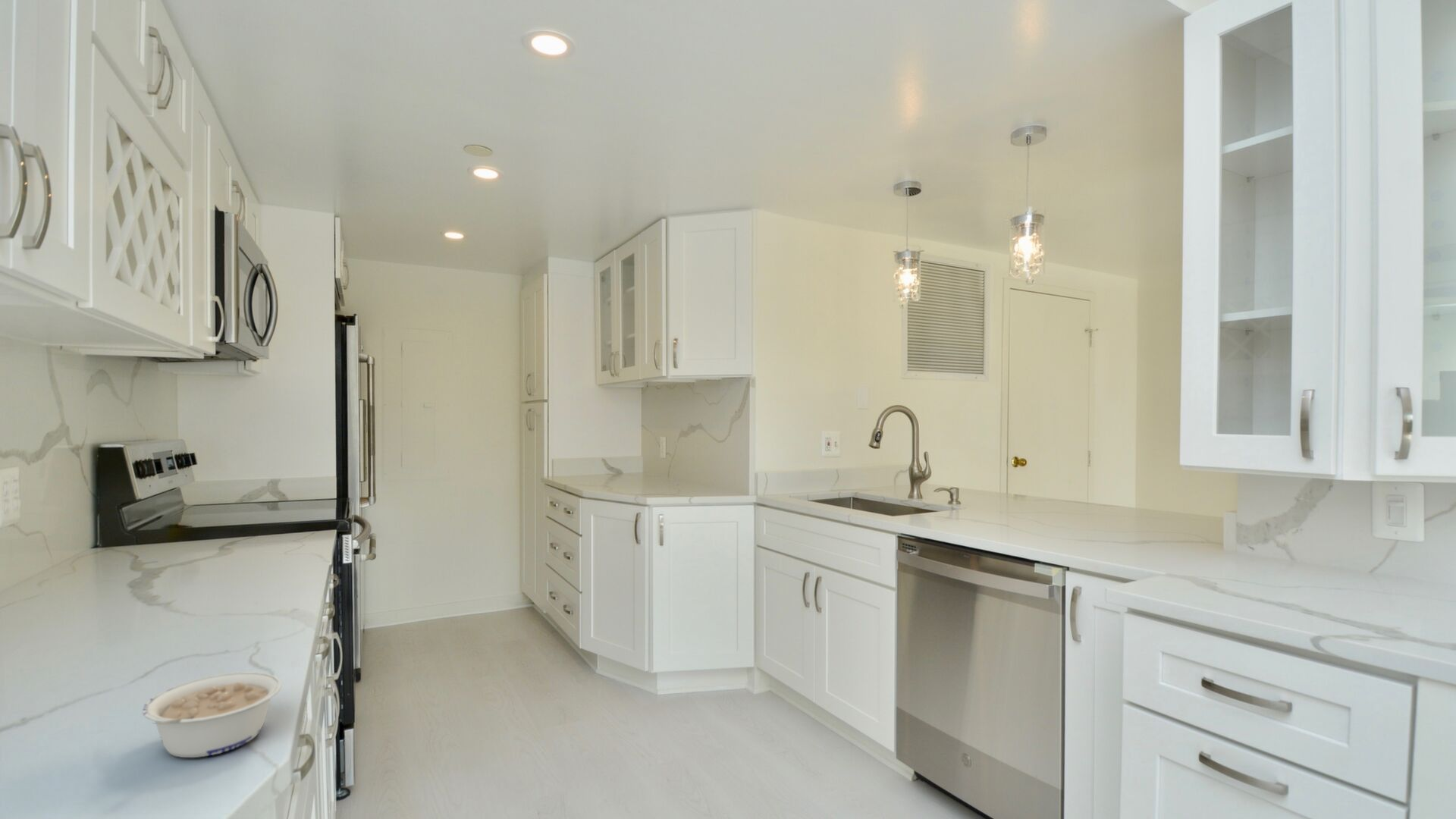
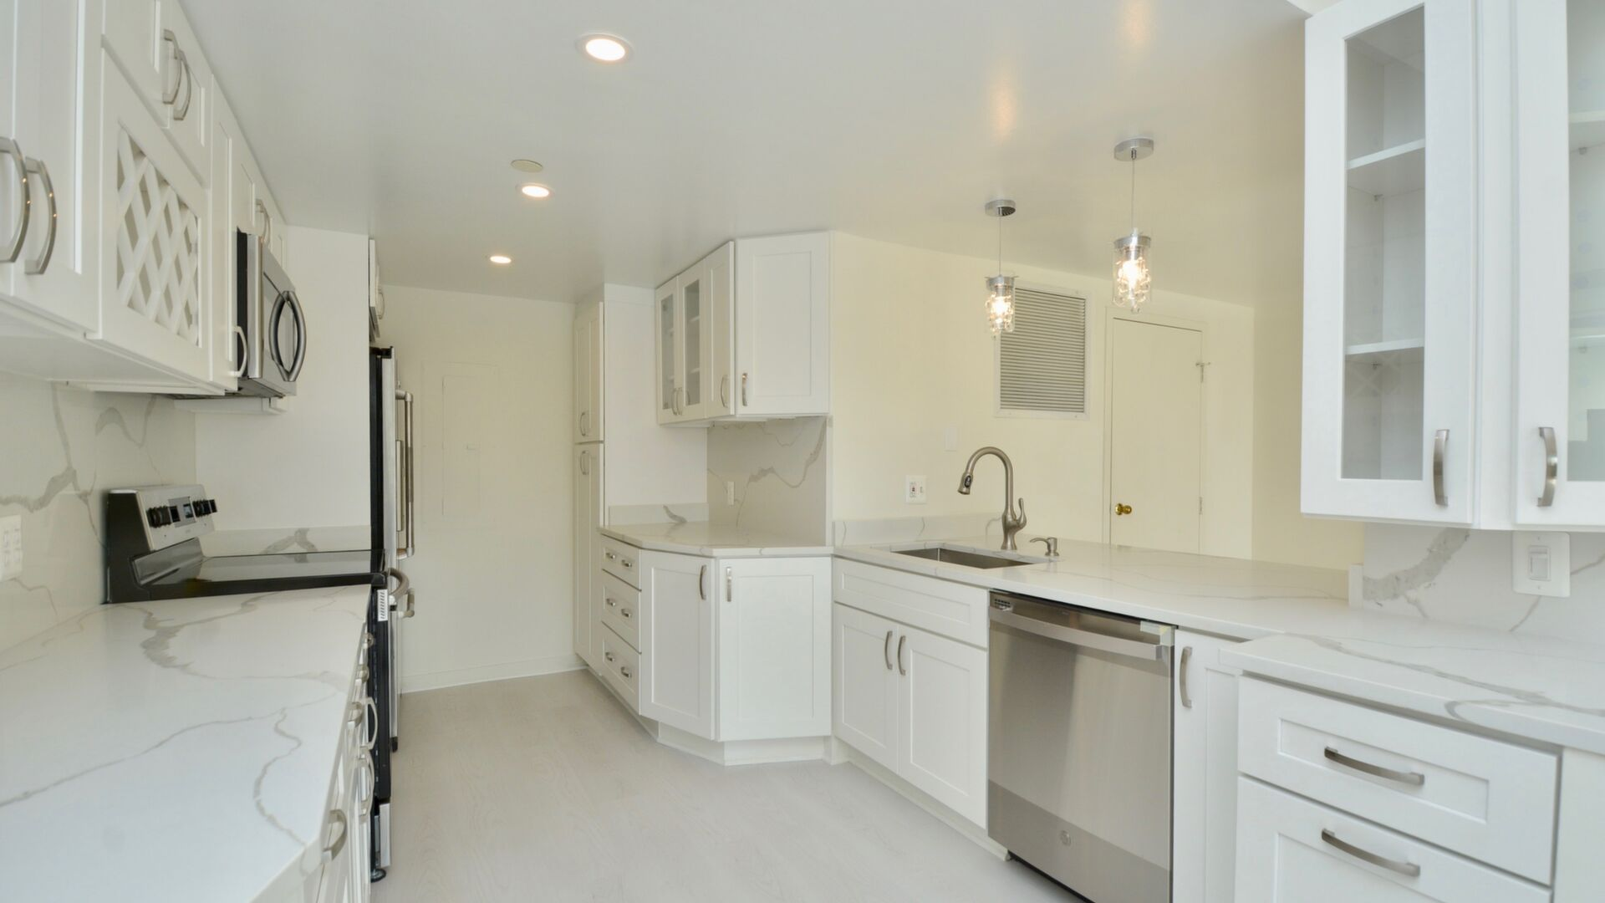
- legume [141,672,282,758]
